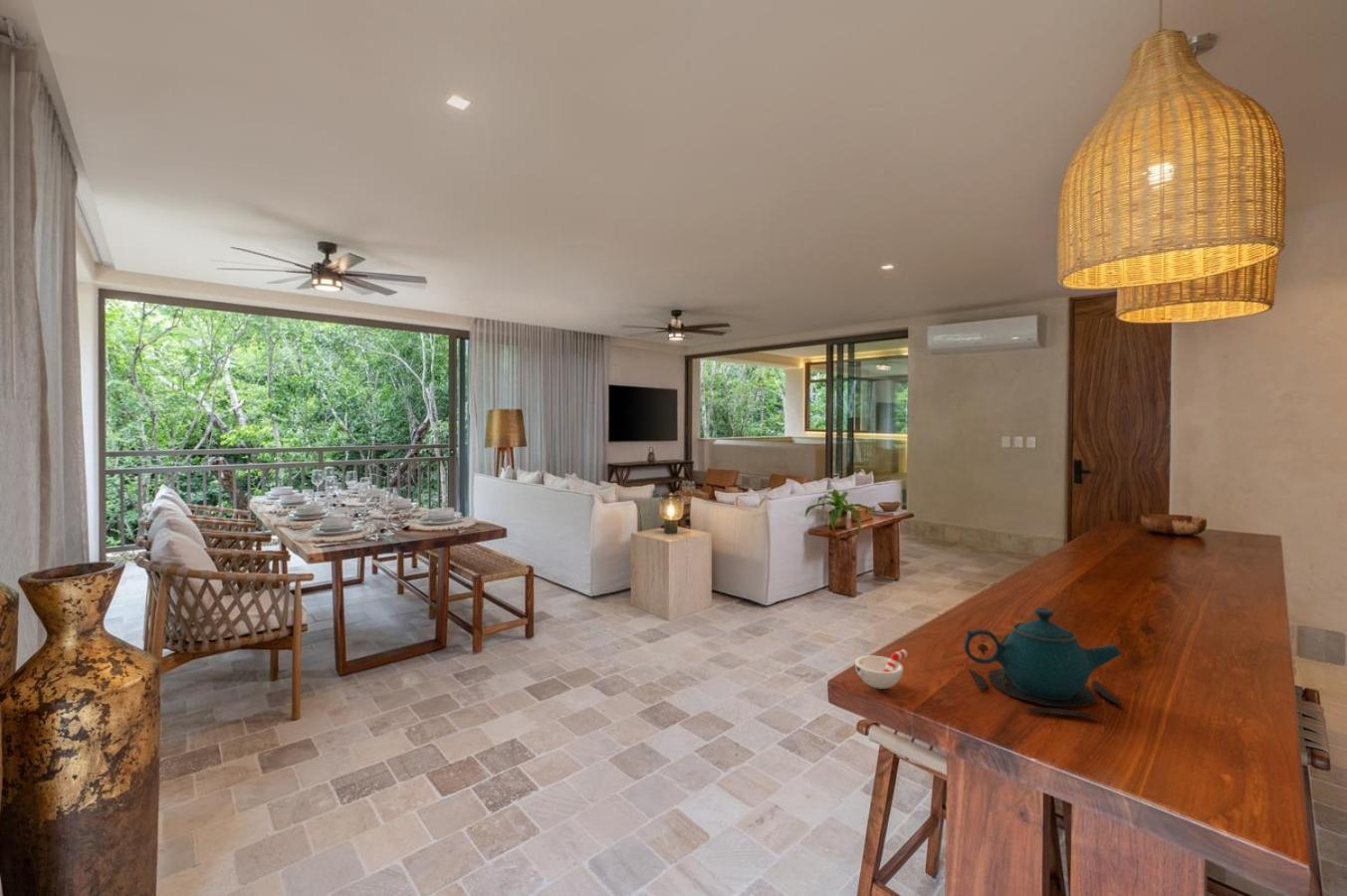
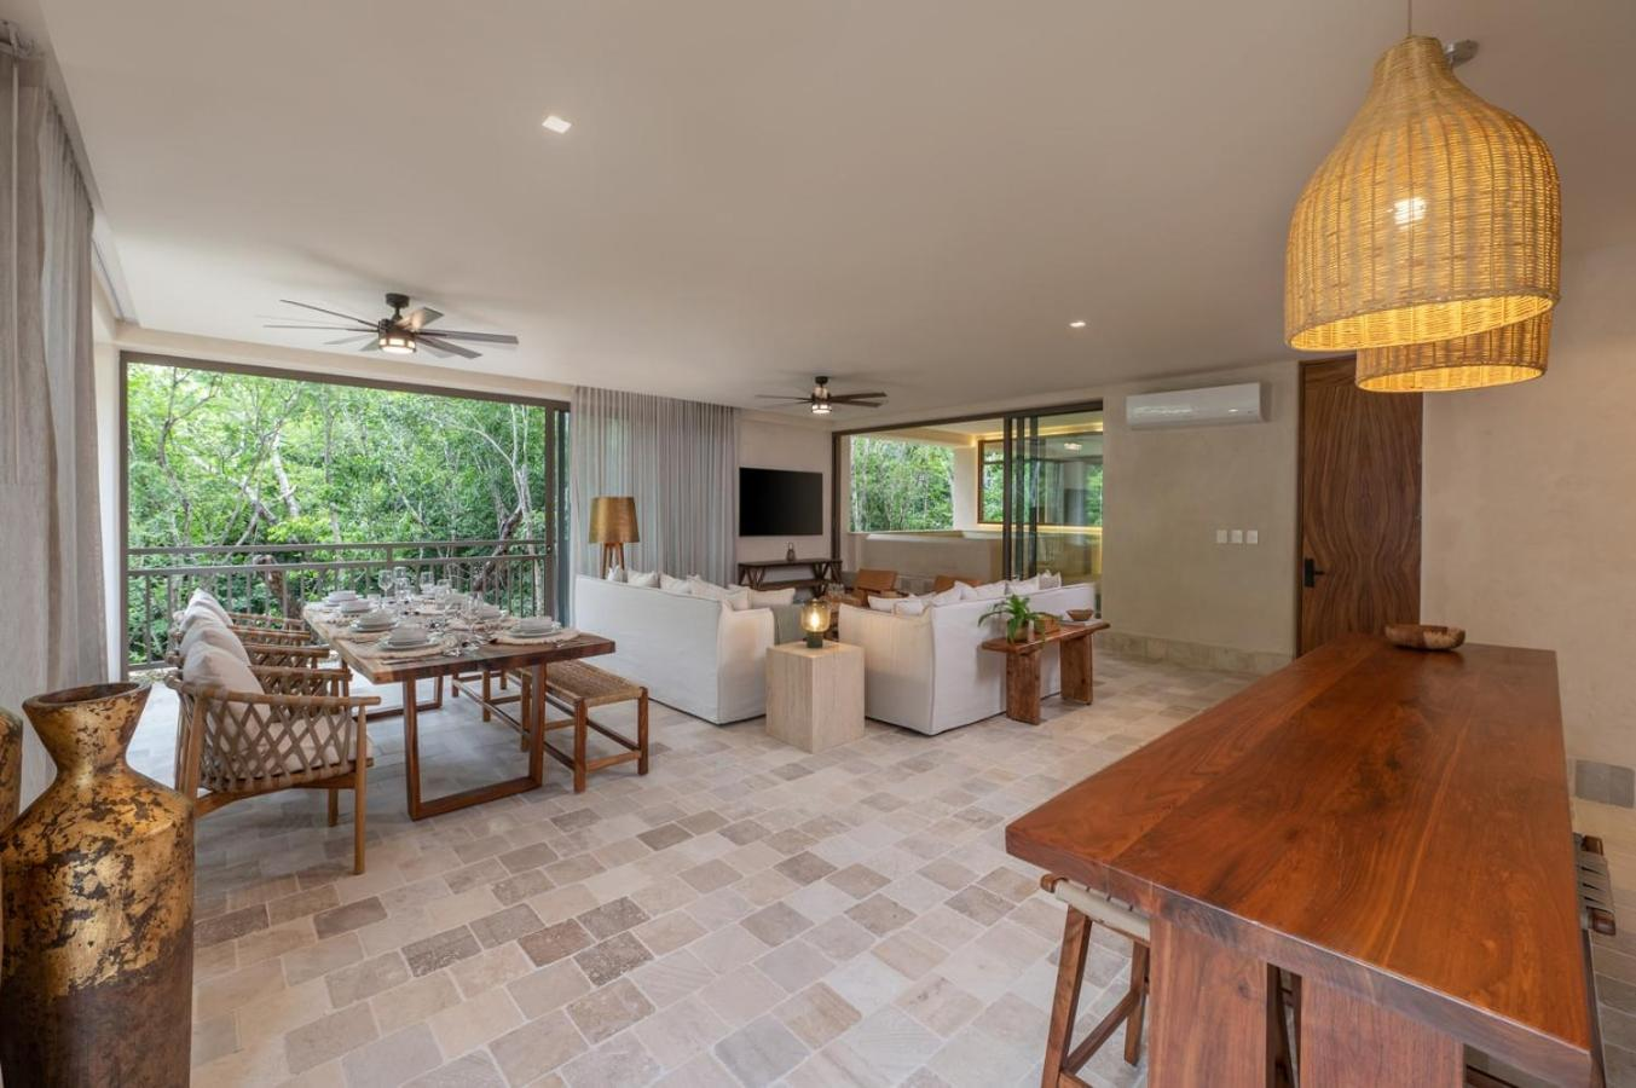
- cup [854,648,908,690]
- teapot [963,606,1126,720]
